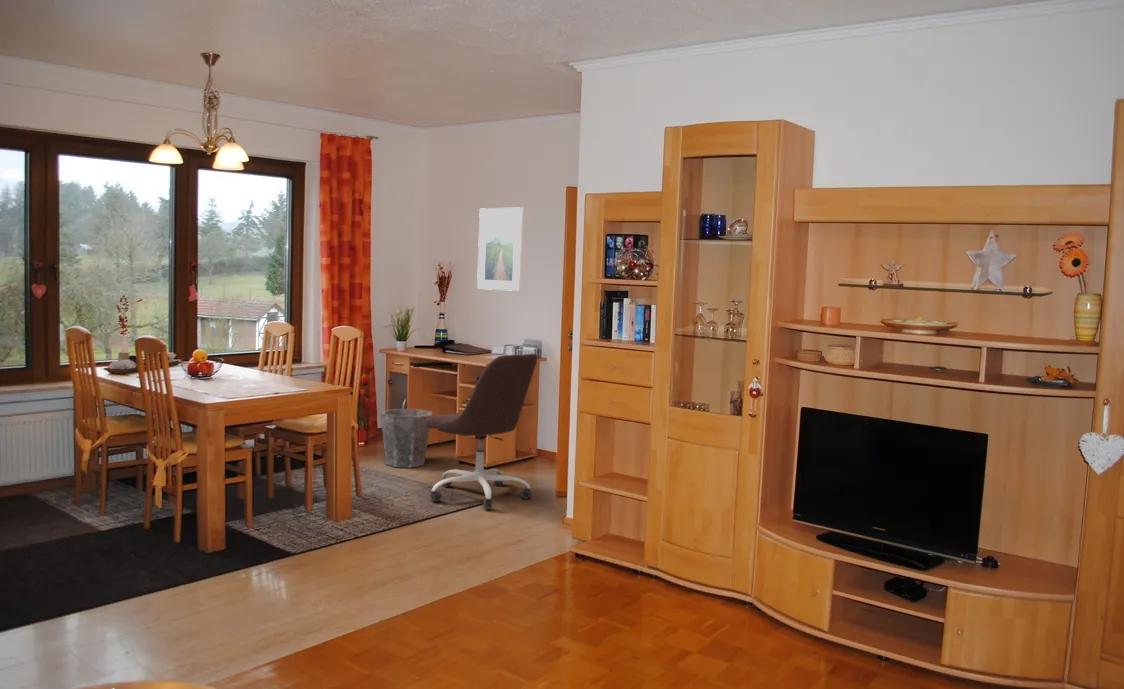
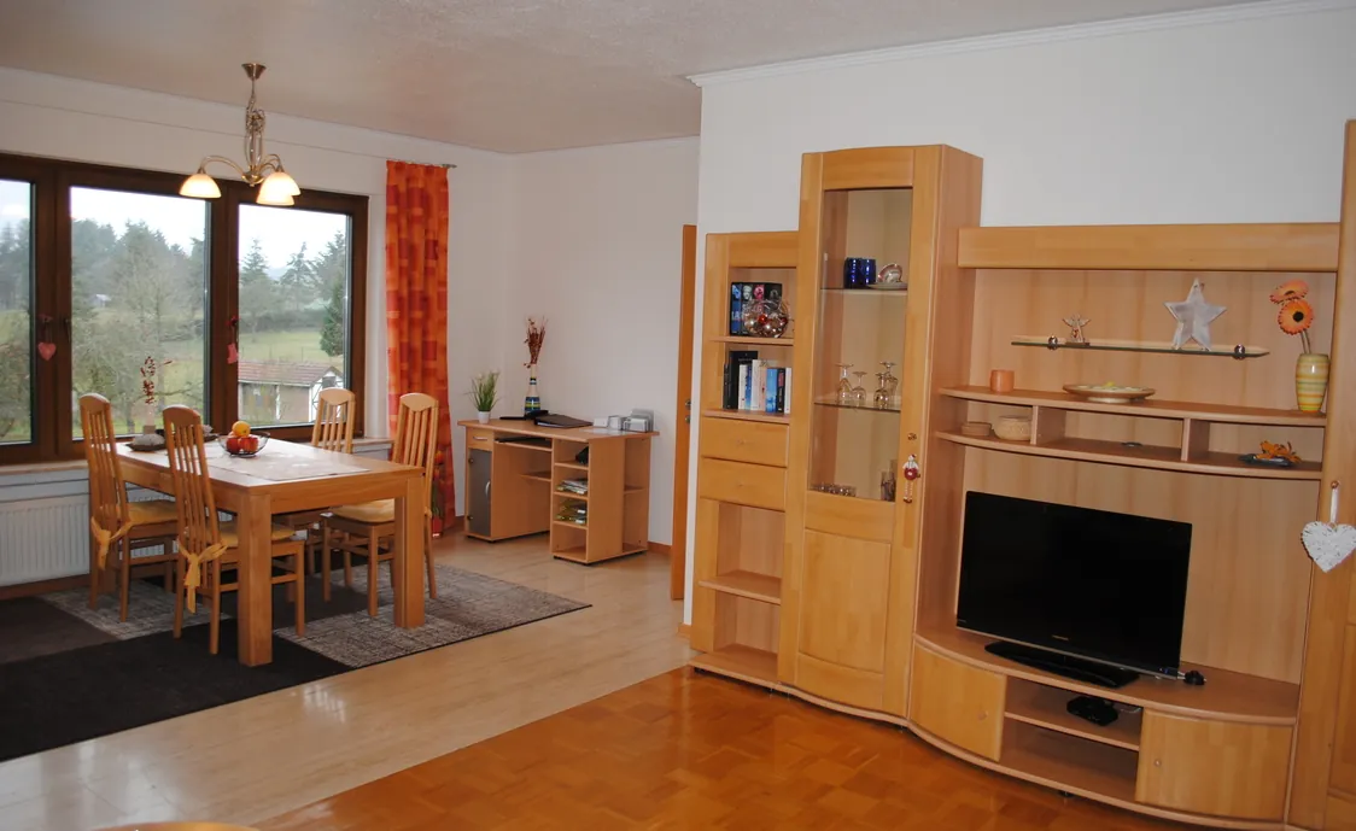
- waste bin [379,408,434,468]
- office chair [426,353,538,509]
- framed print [476,206,525,292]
